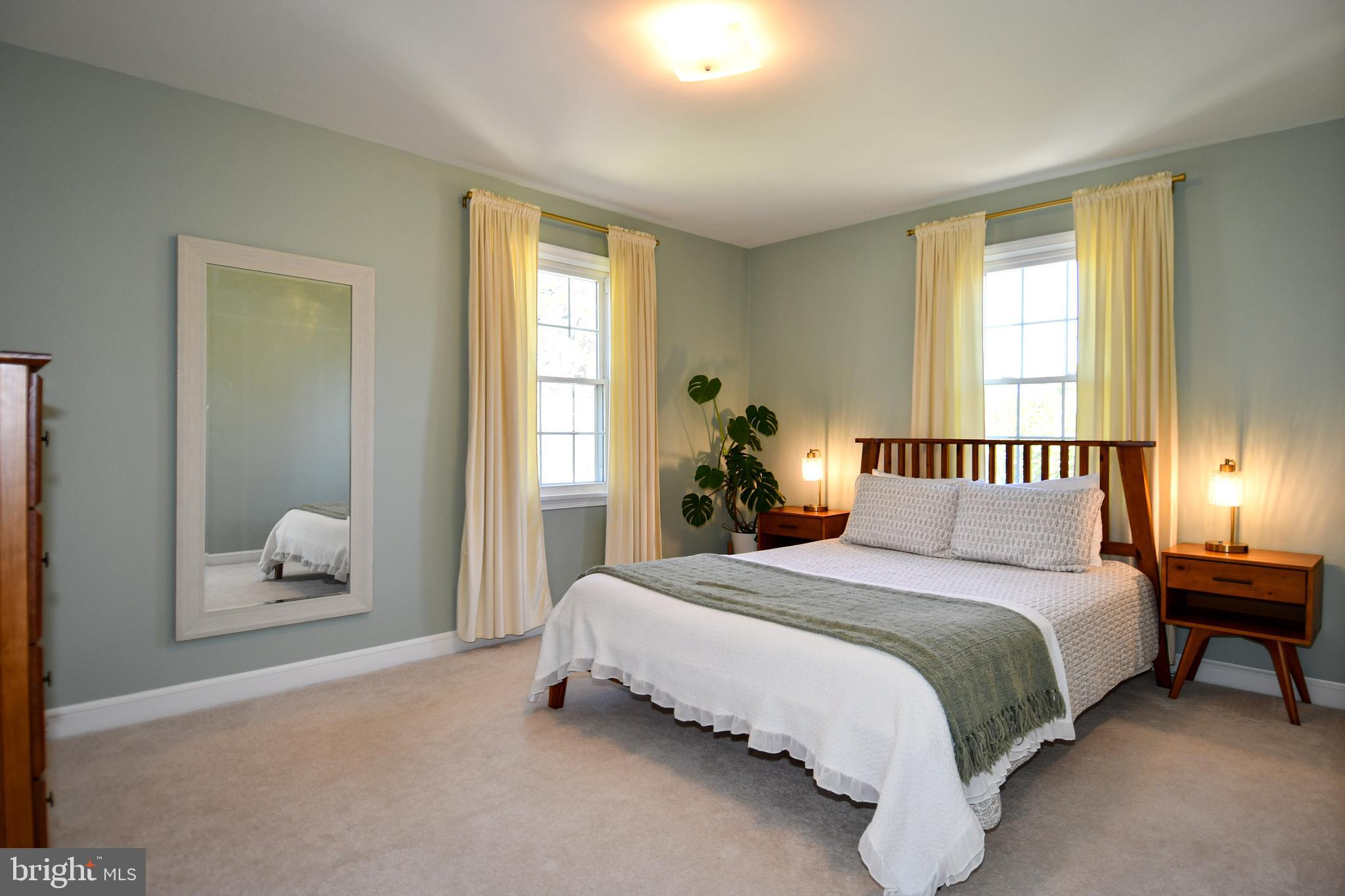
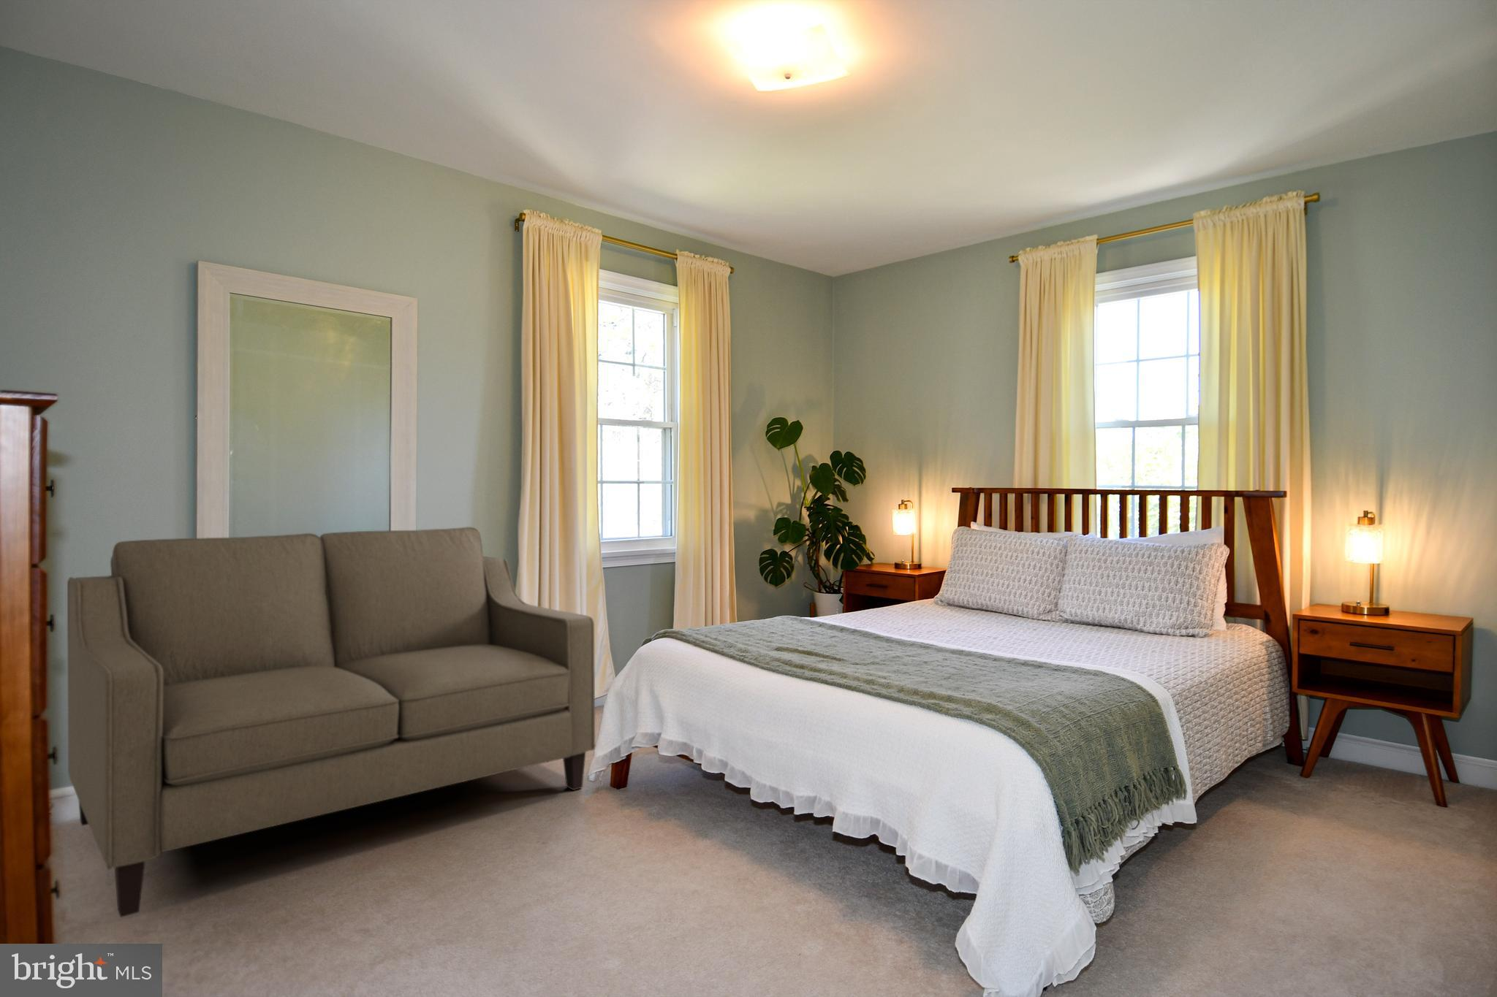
+ sofa [67,526,595,918]
